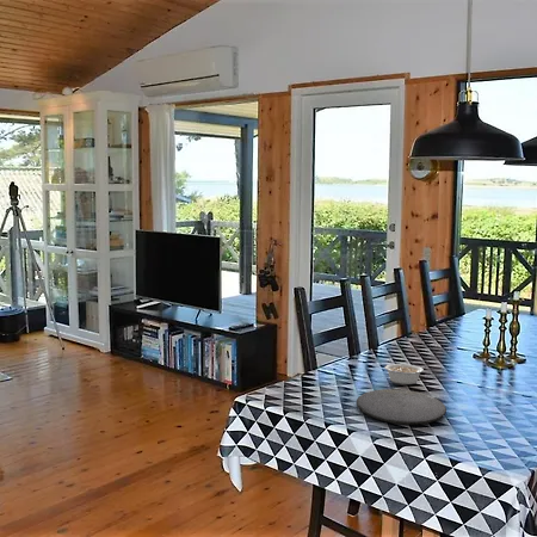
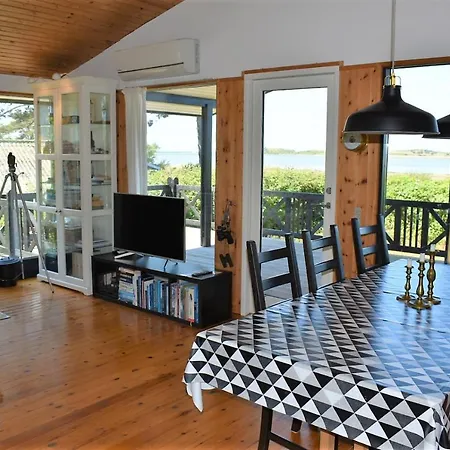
- legume [384,363,425,385]
- plate [356,388,448,425]
